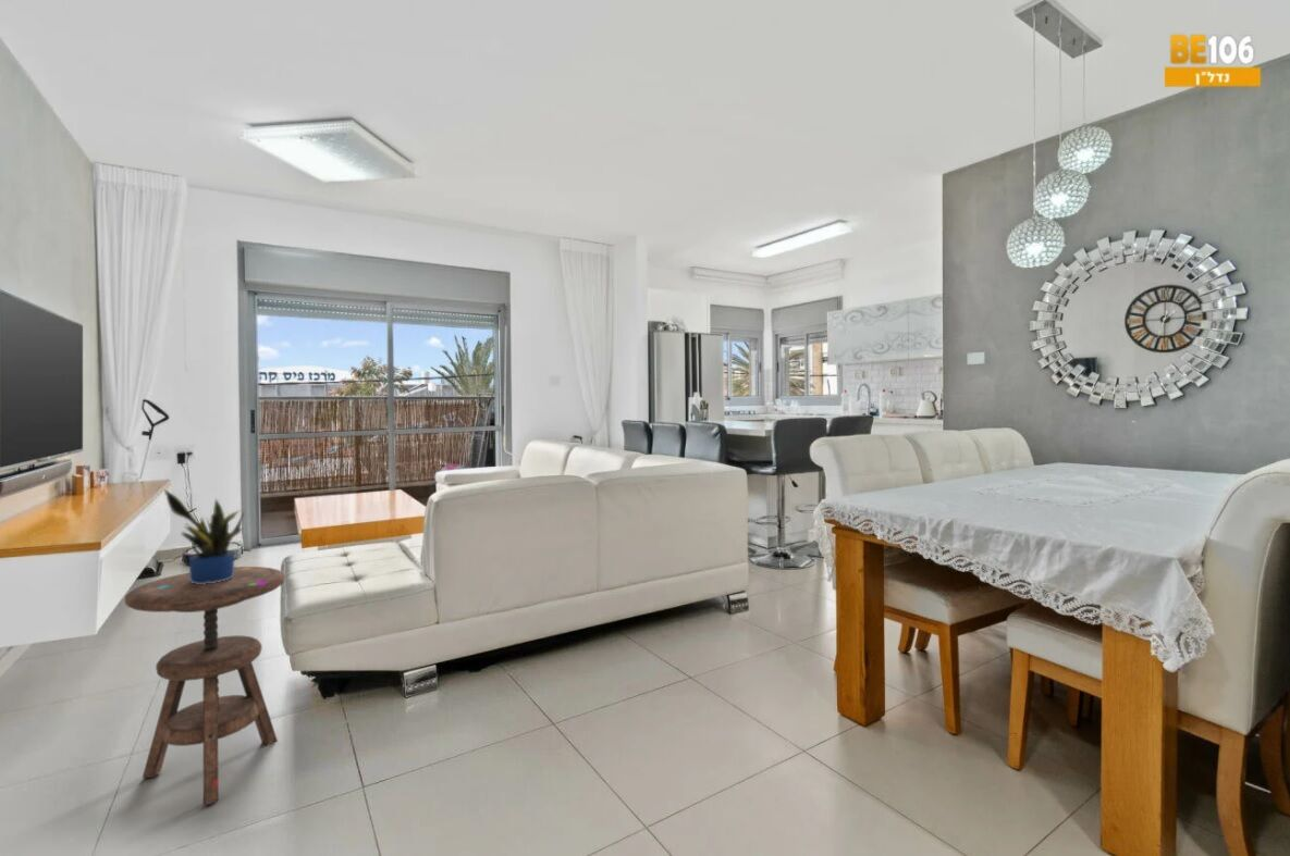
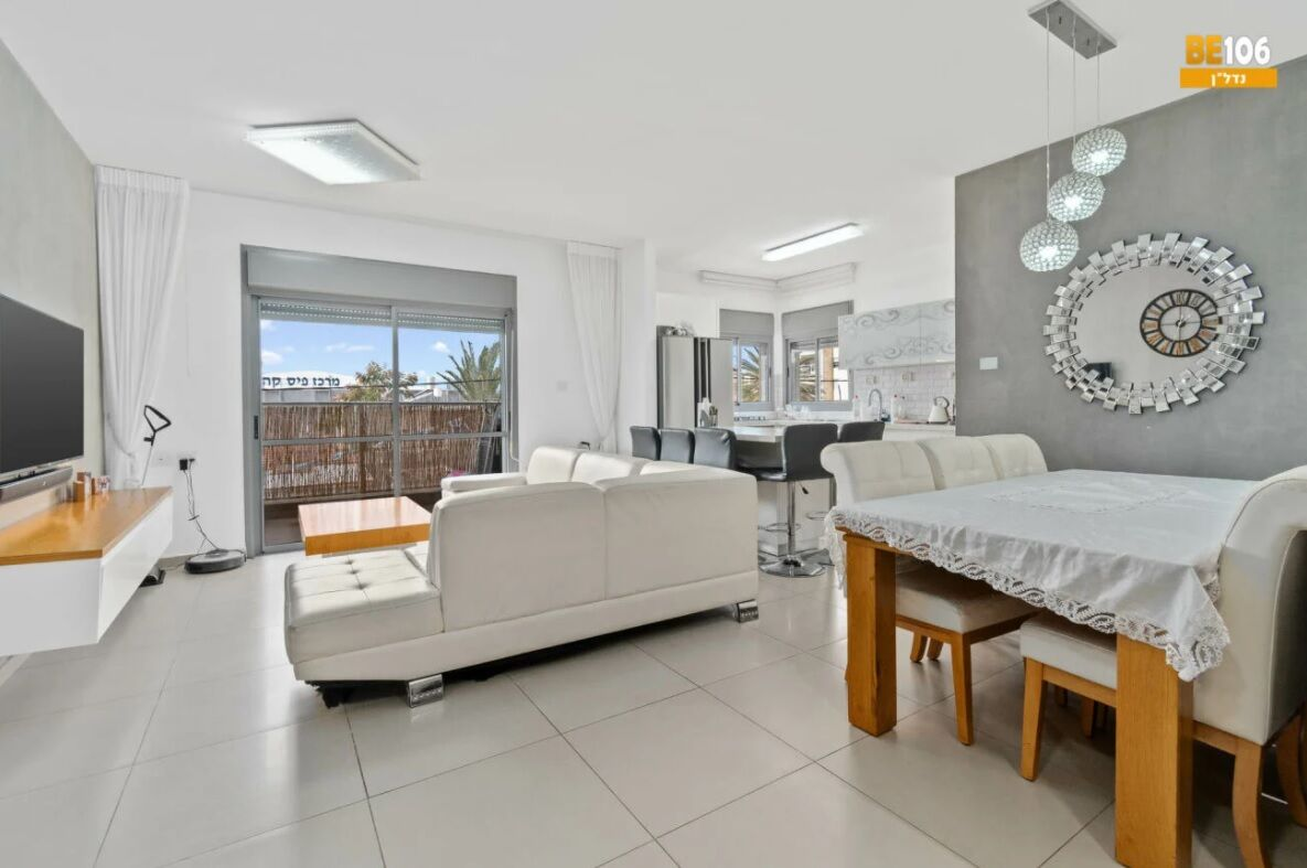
- side table [123,566,286,807]
- potted plant [163,488,245,584]
